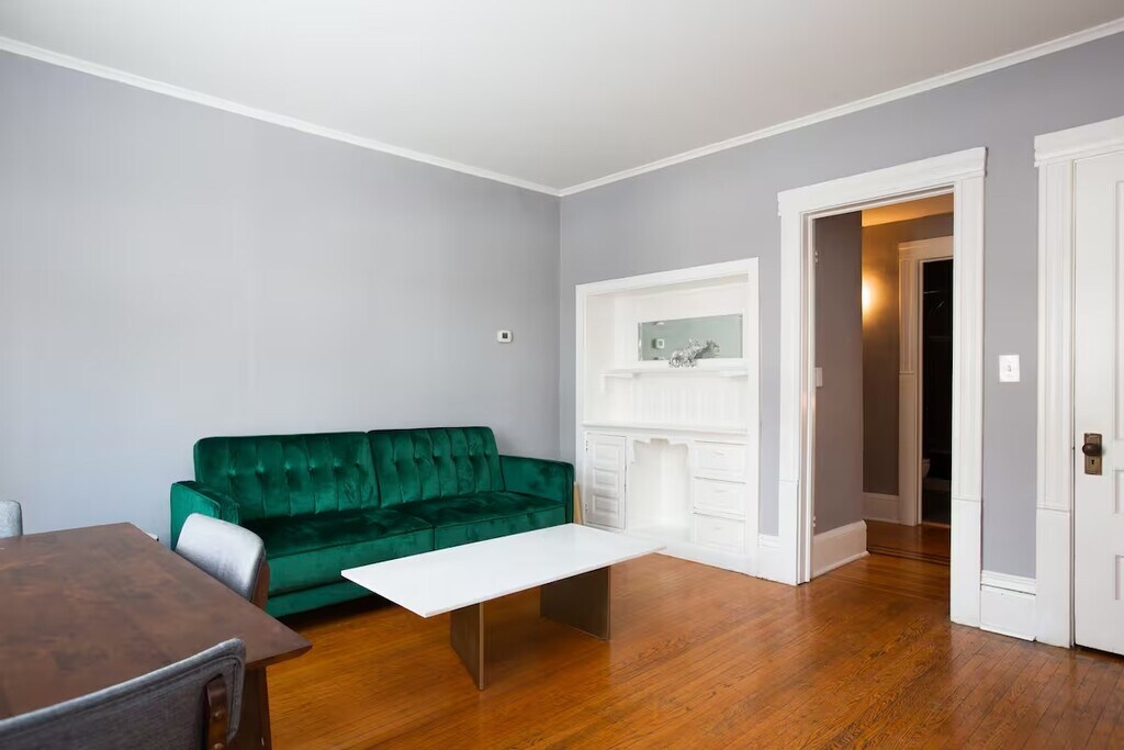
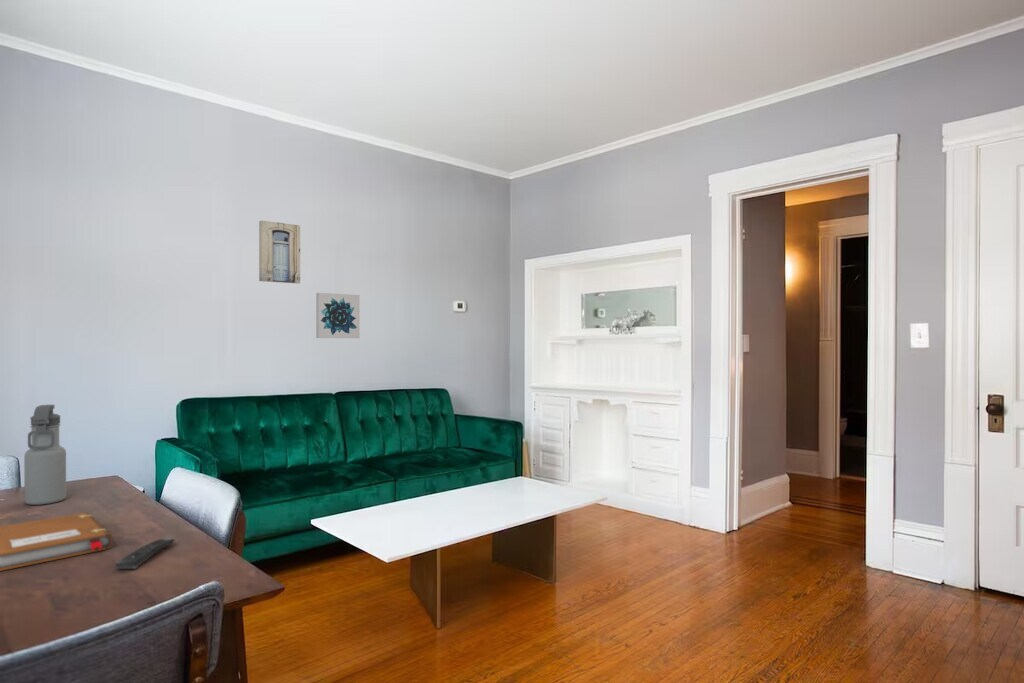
+ wall art [315,292,361,339]
+ wall art [258,219,301,285]
+ remote control [114,537,176,570]
+ notebook [0,512,114,572]
+ water bottle [23,404,67,506]
